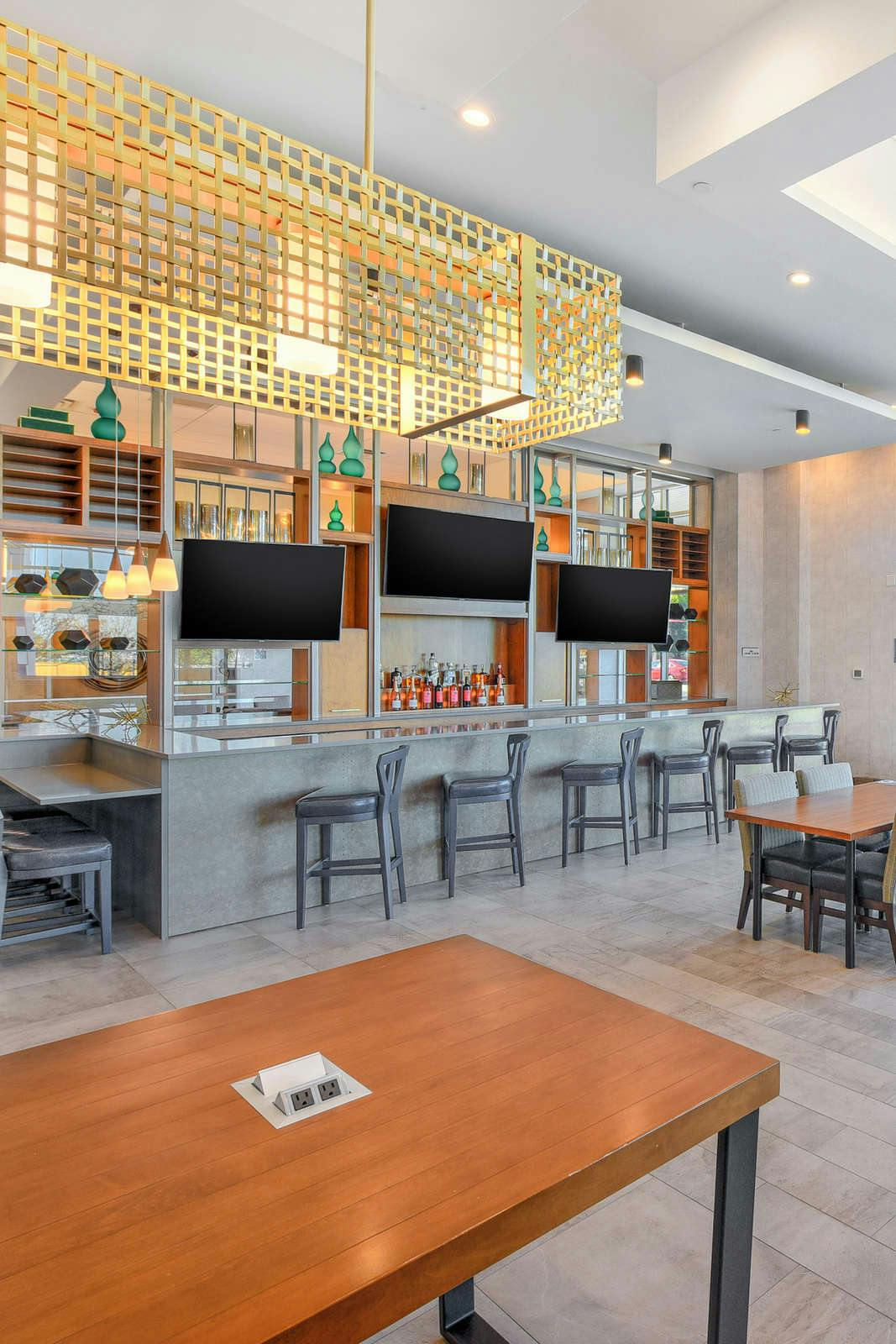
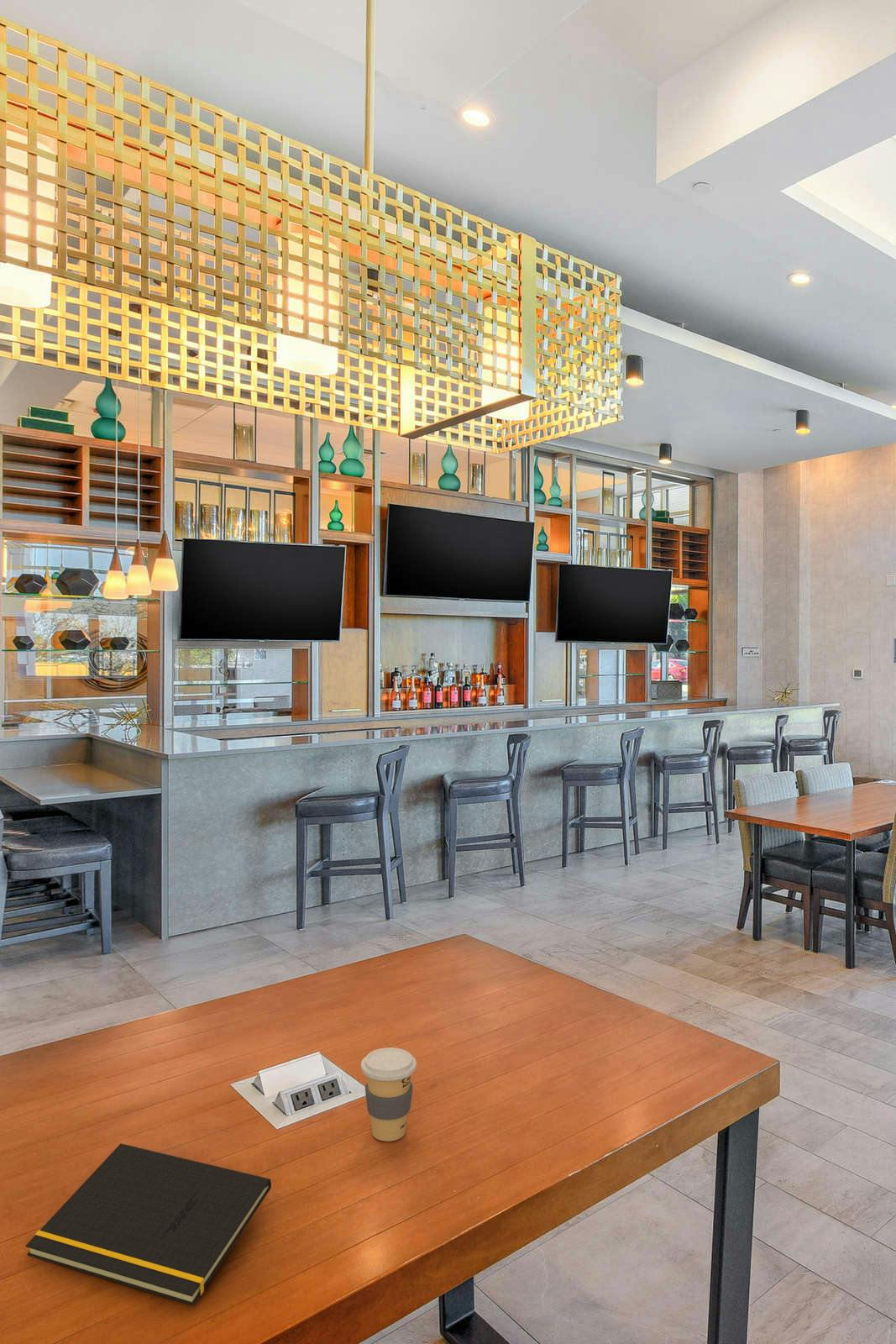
+ coffee cup [360,1047,417,1142]
+ notepad [25,1142,272,1306]
